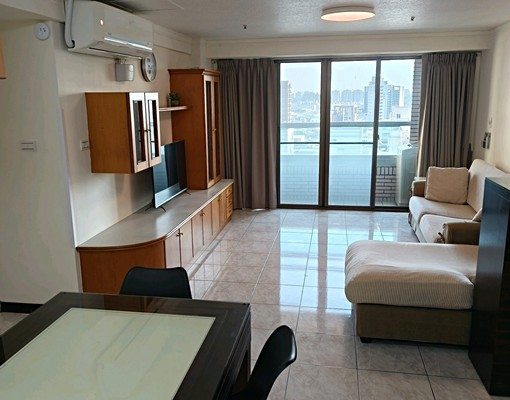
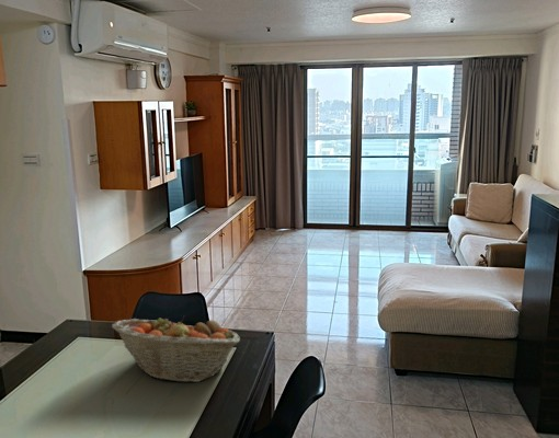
+ fruit basket [111,314,241,383]
